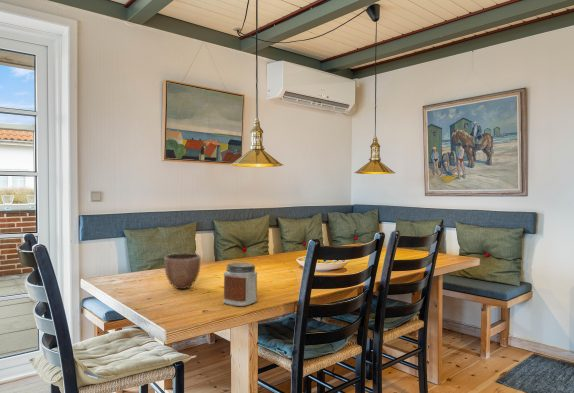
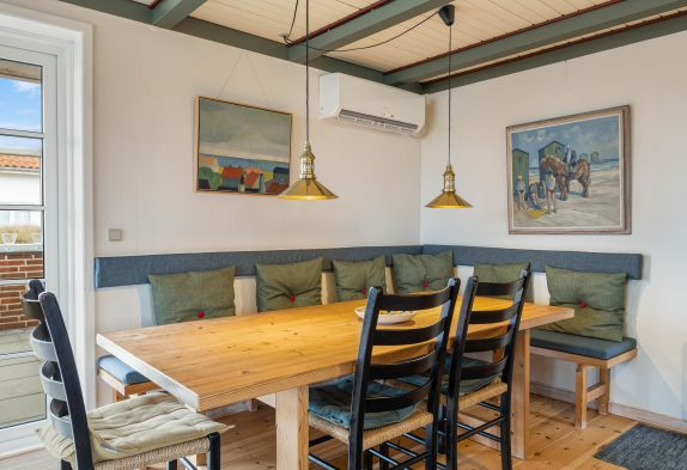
- decorative bowl [163,252,202,290]
- jar [222,262,258,307]
